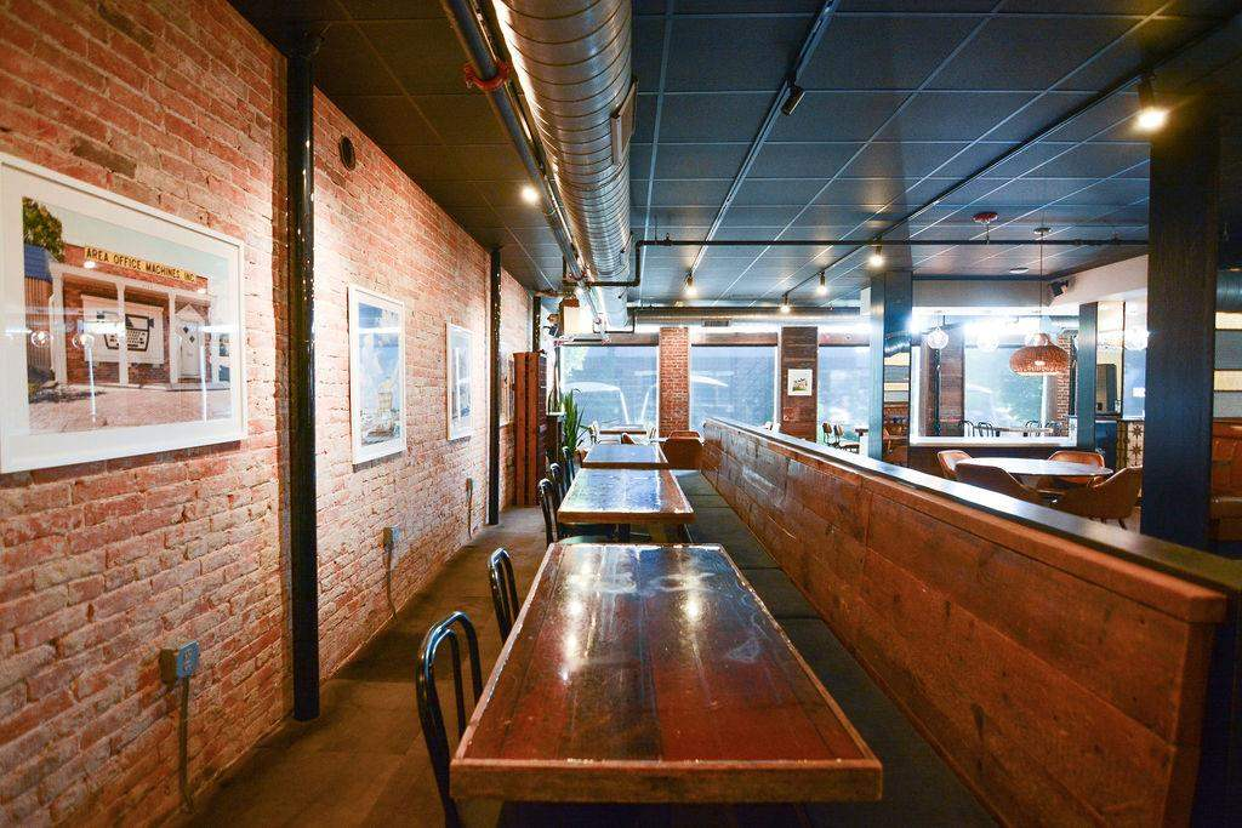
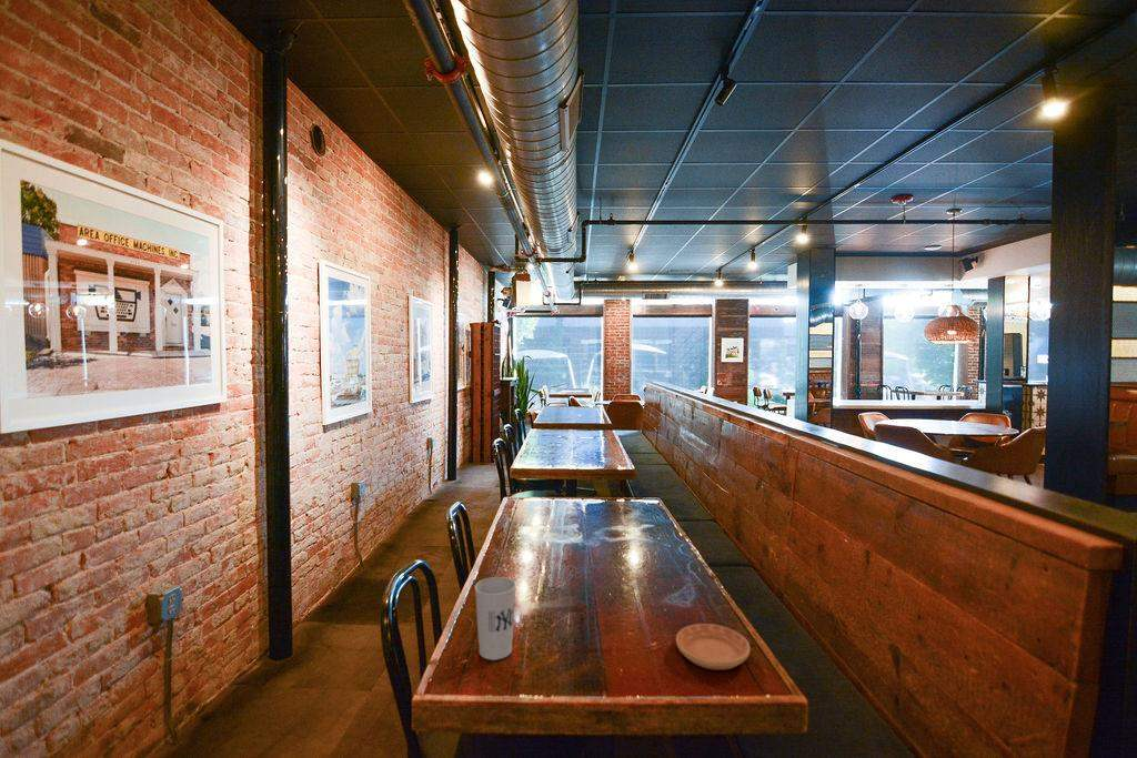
+ cup [474,576,517,661]
+ saucer [675,623,752,671]
